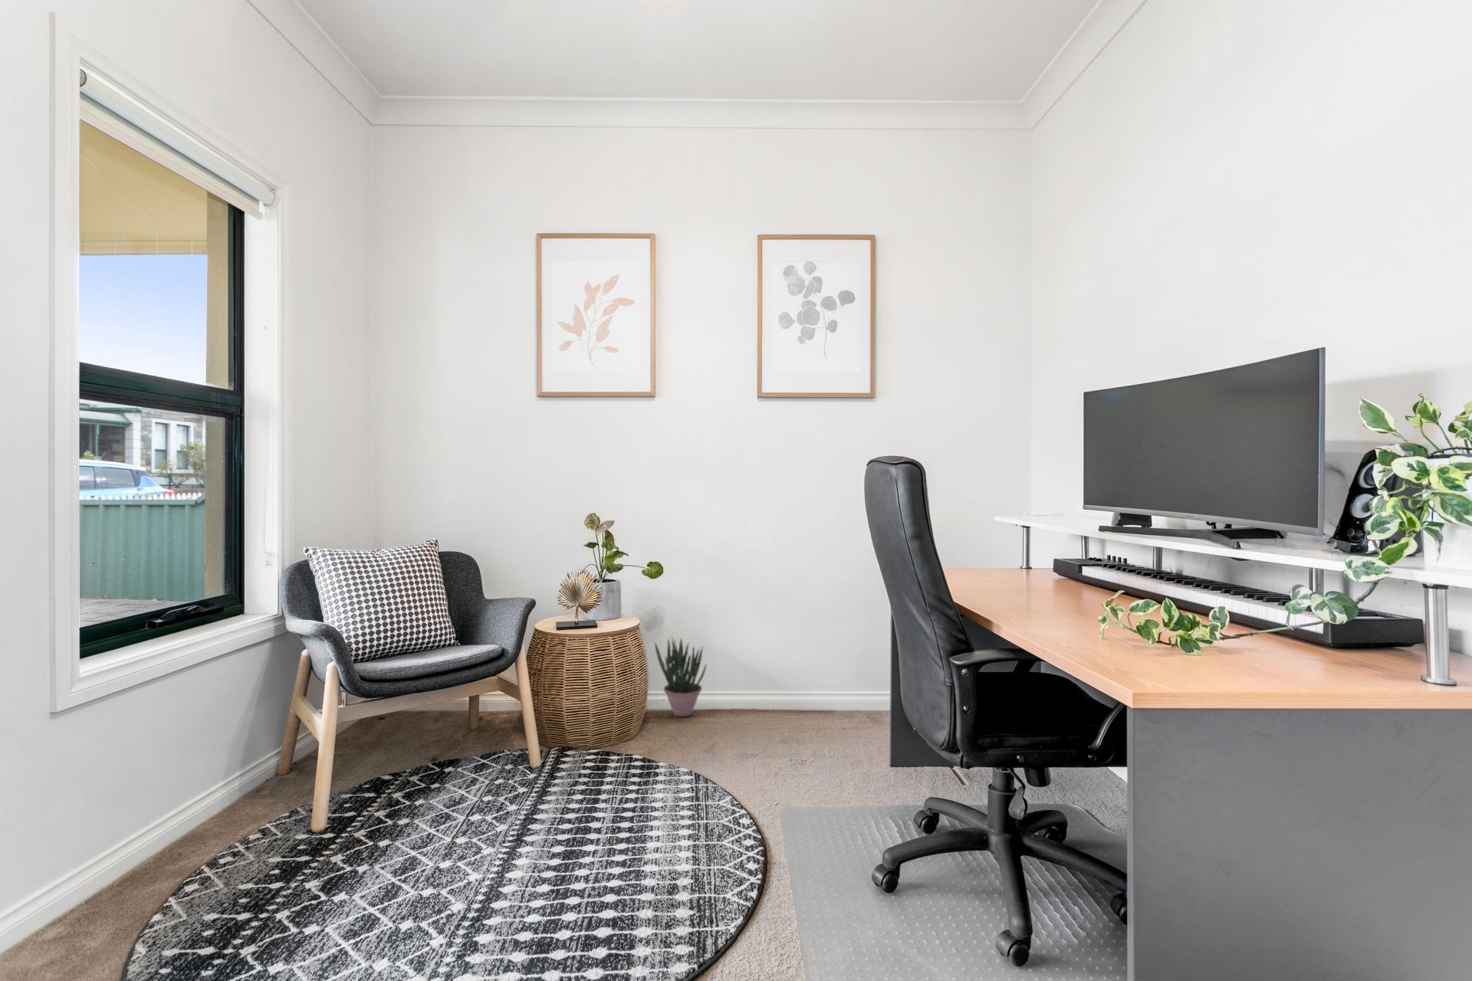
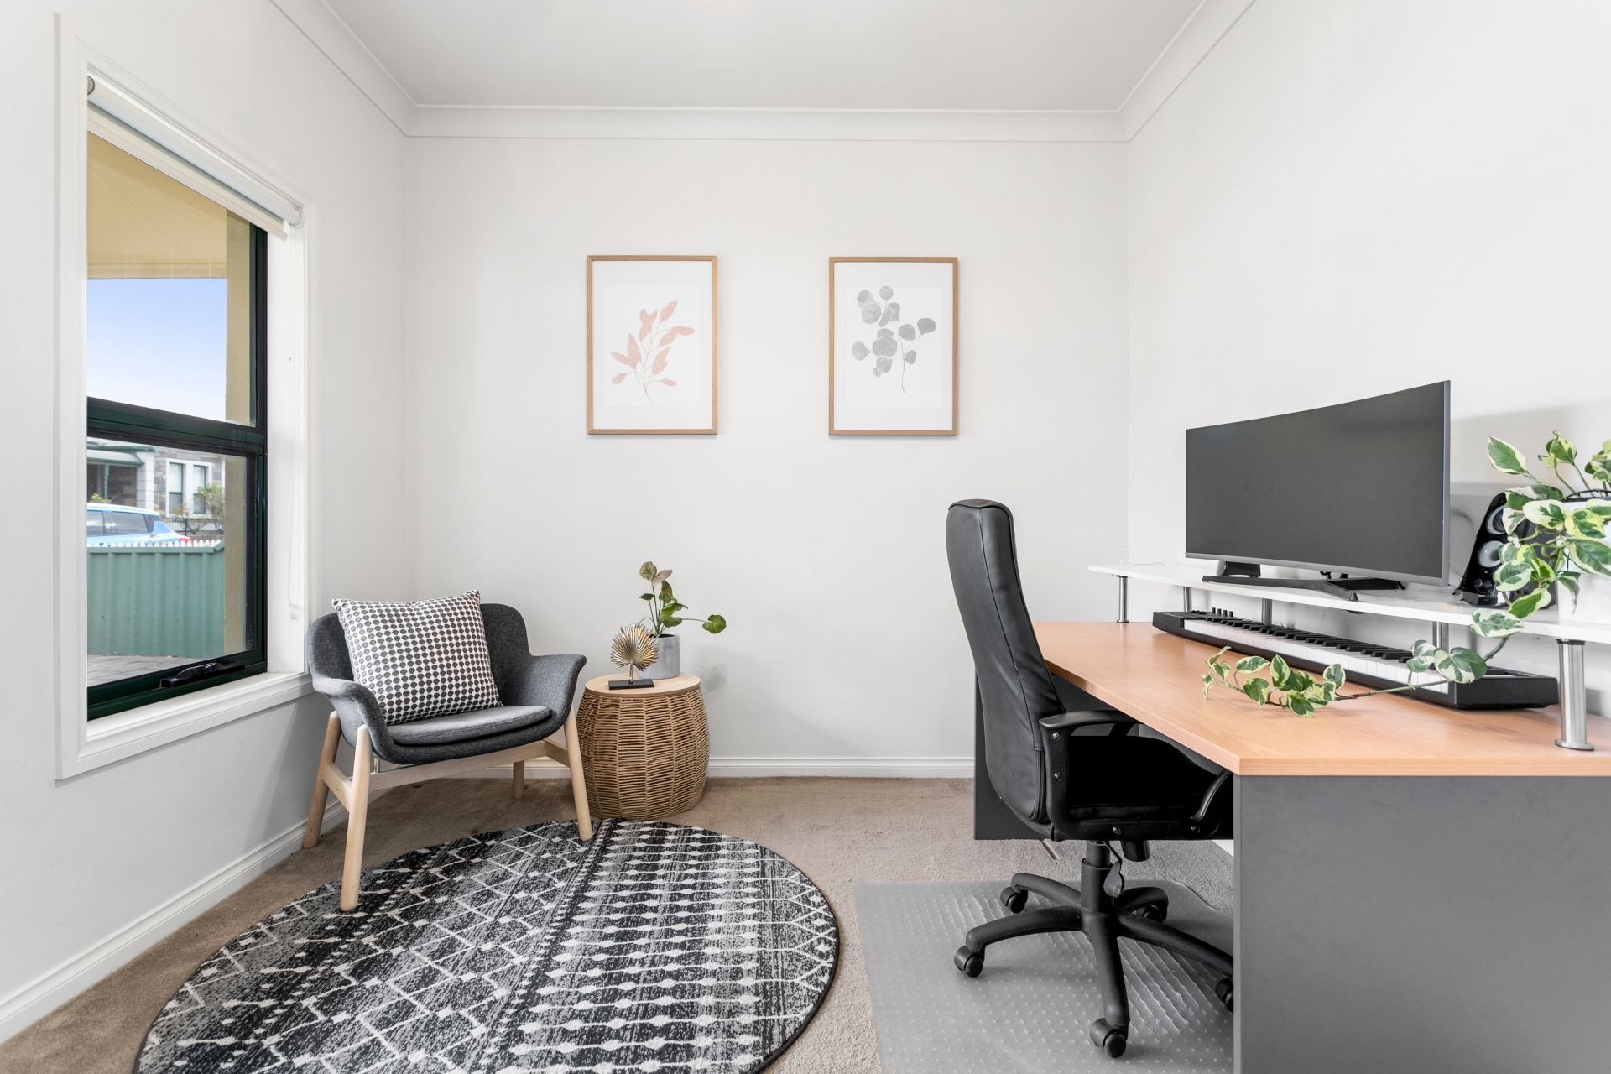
- potted plant [654,635,708,717]
